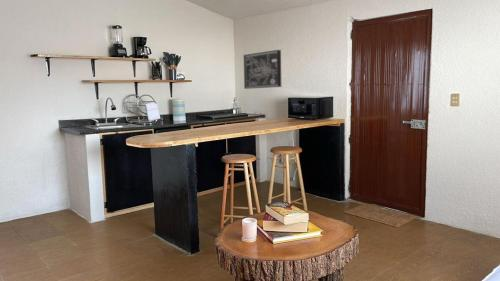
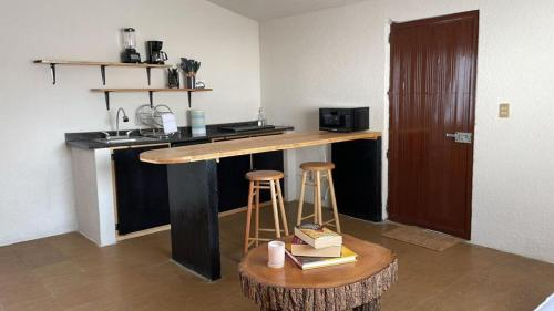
- wall art [243,49,282,90]
